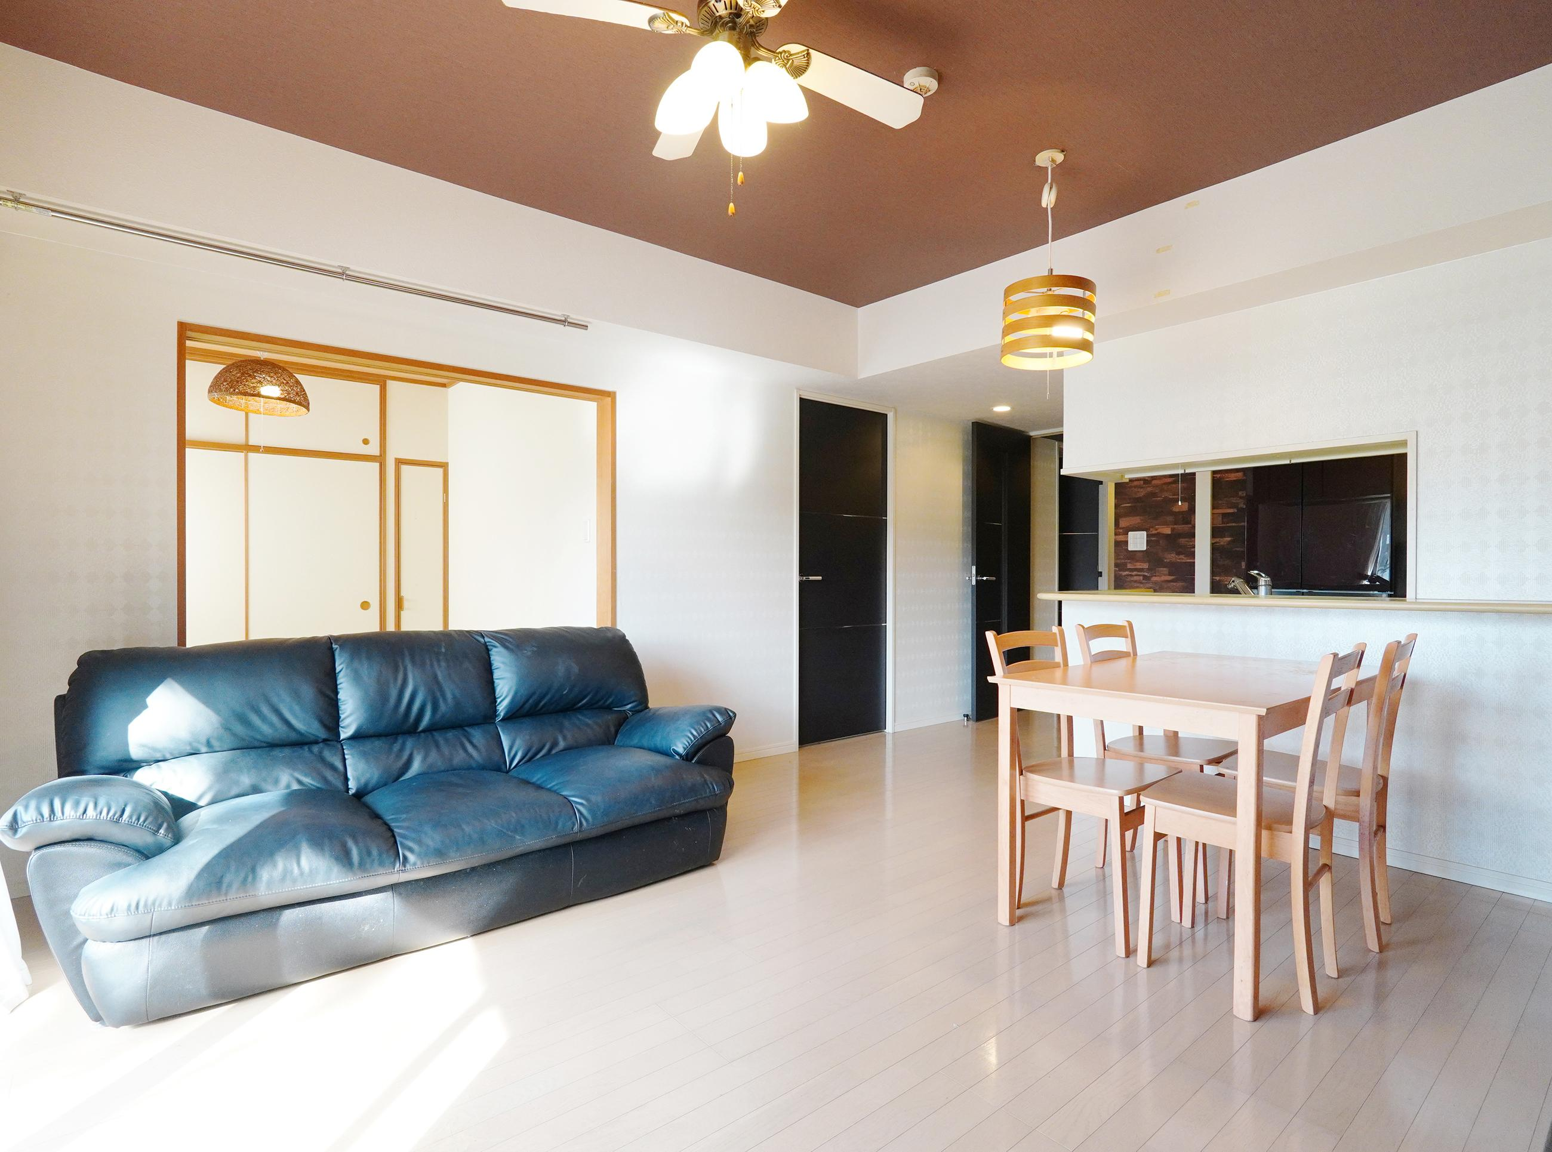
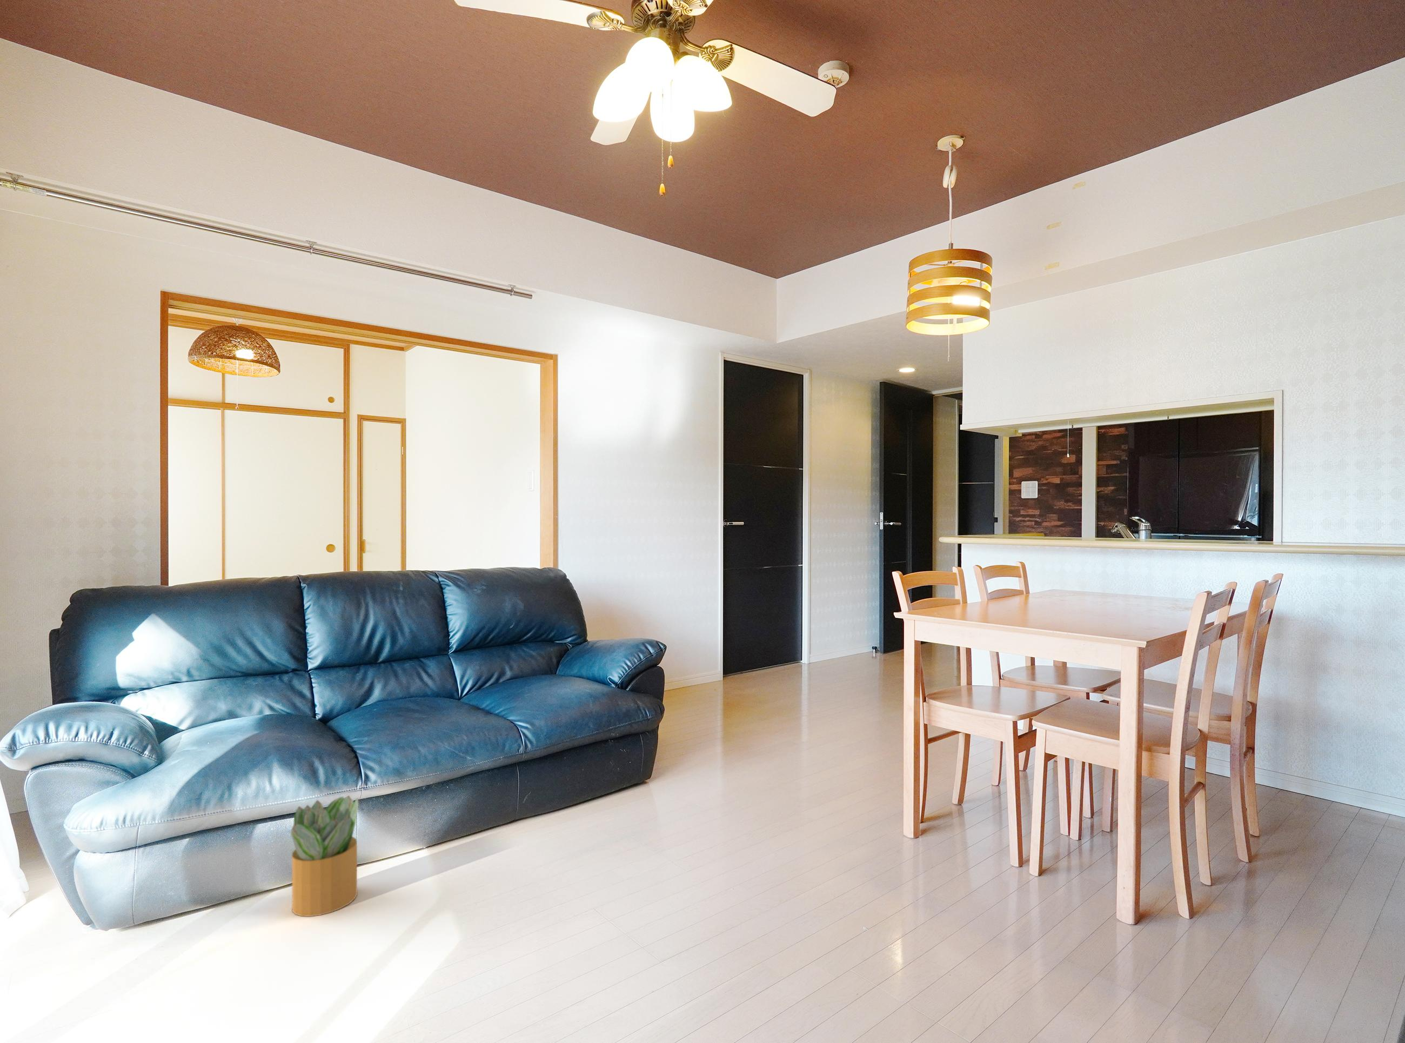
+ potted plant [279,795,359,917]
